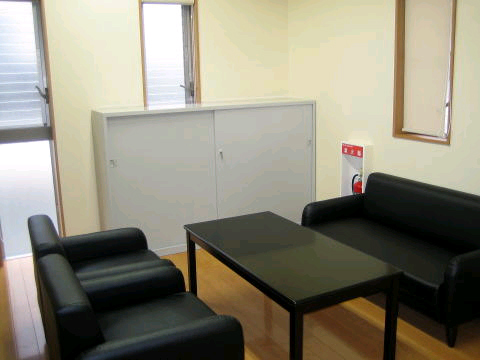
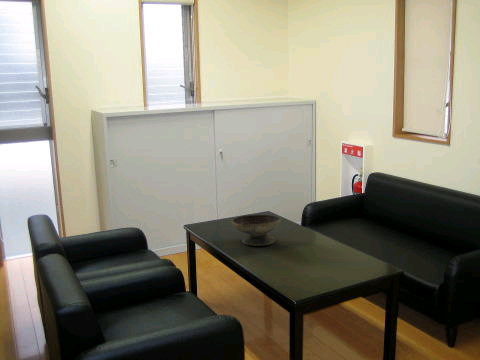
+ decorative bowl [231,214,282,247]
